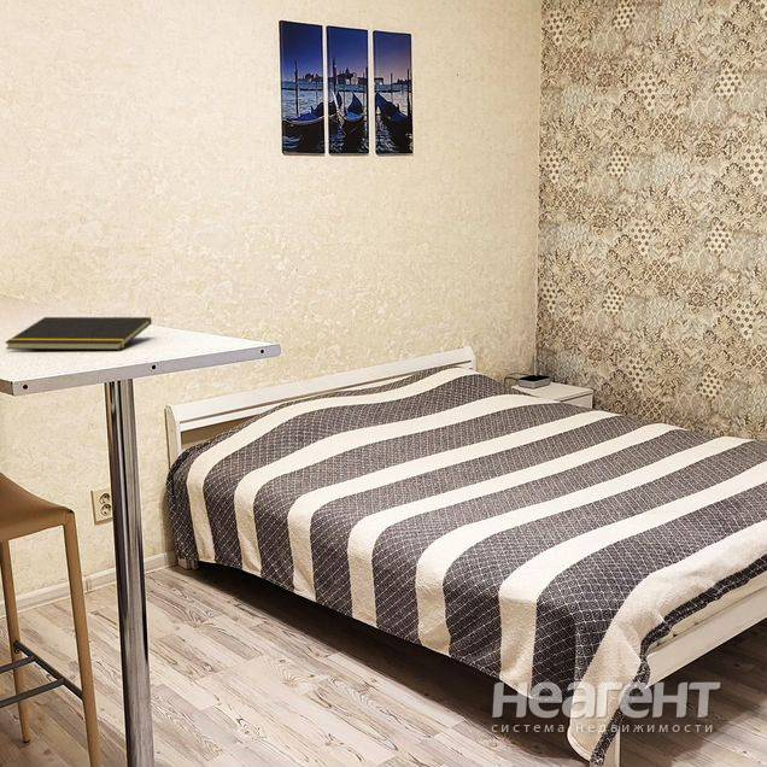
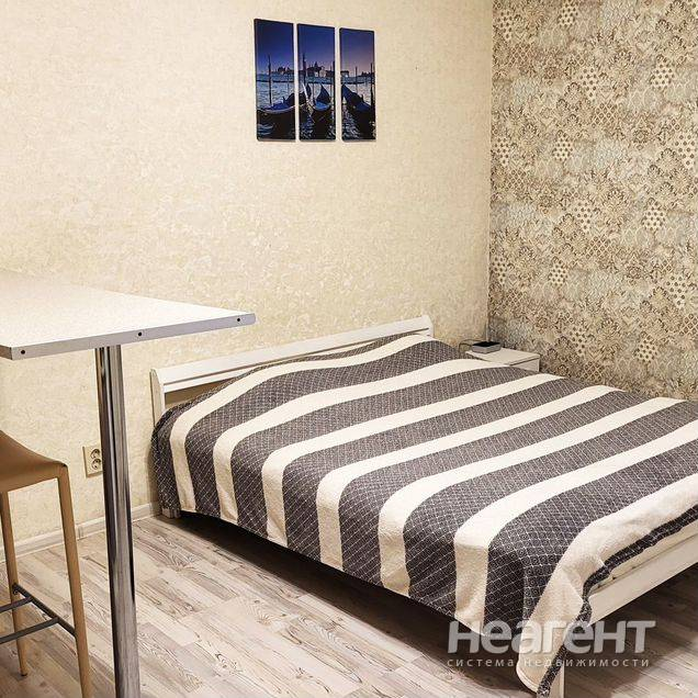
- notepad [4,316,153,351]
